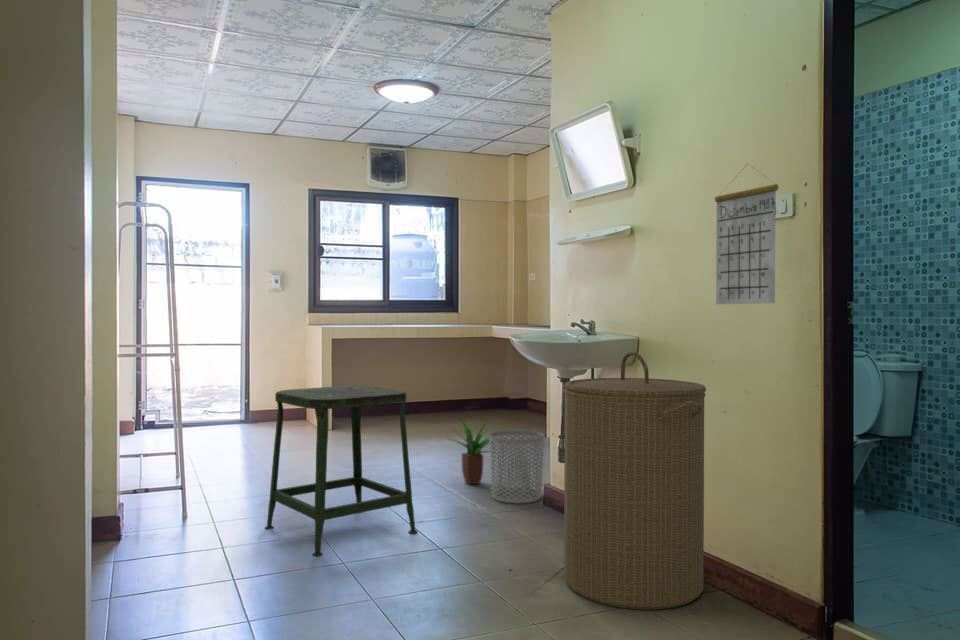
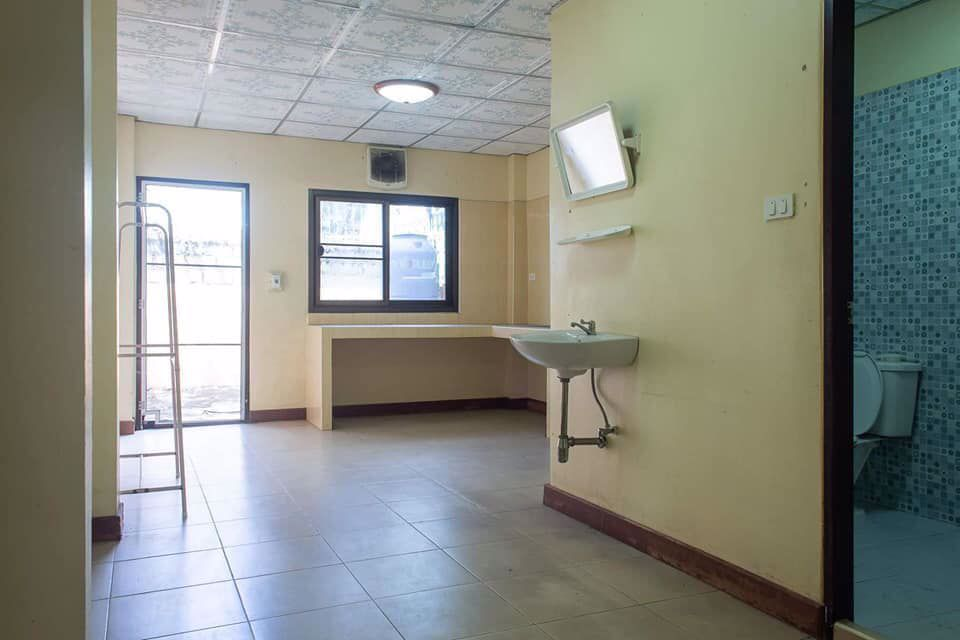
- potted plant [446,417,498,486]
- stool [264,385,418,557]
- waste bin [489,429,545,505]
- laundry hamper [563,351,707,611]
- calendar [714,163,779,305]
